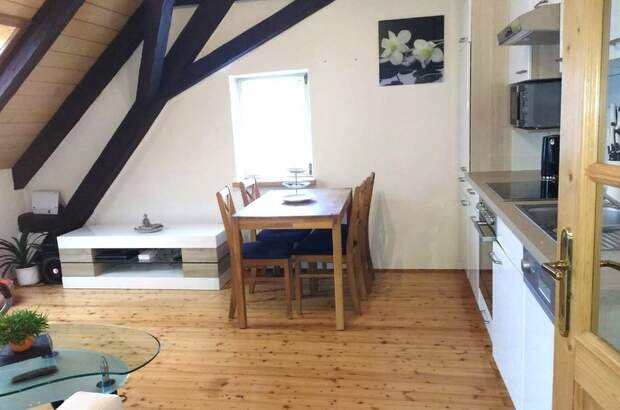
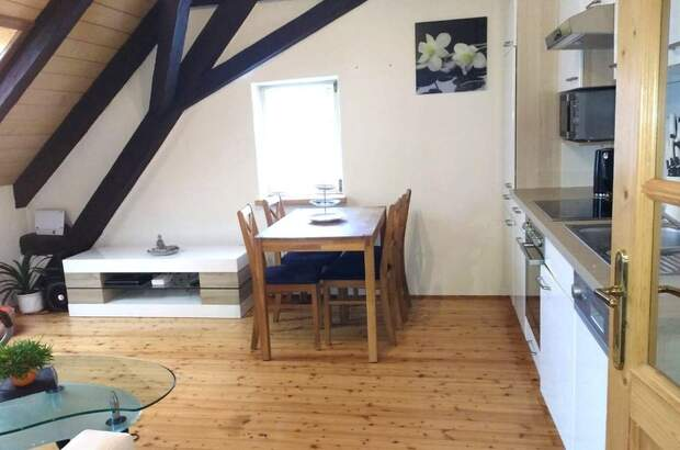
- remote control [9,364,59,384]
